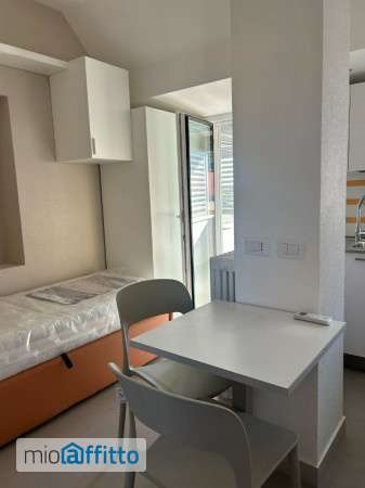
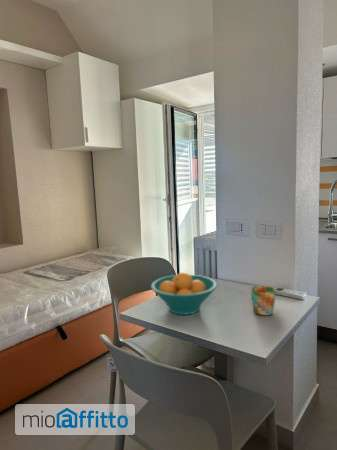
+ mug [250,285,277,316]
+ fruit bowl [150,271,218,316]
